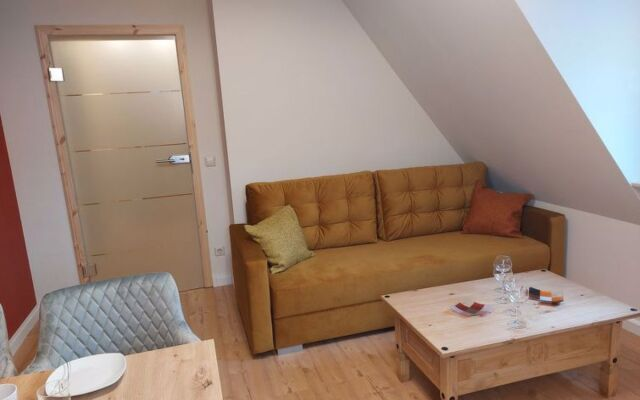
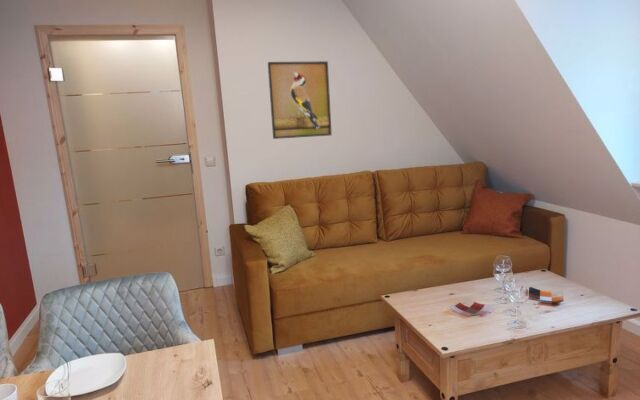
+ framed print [267,60,333,140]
